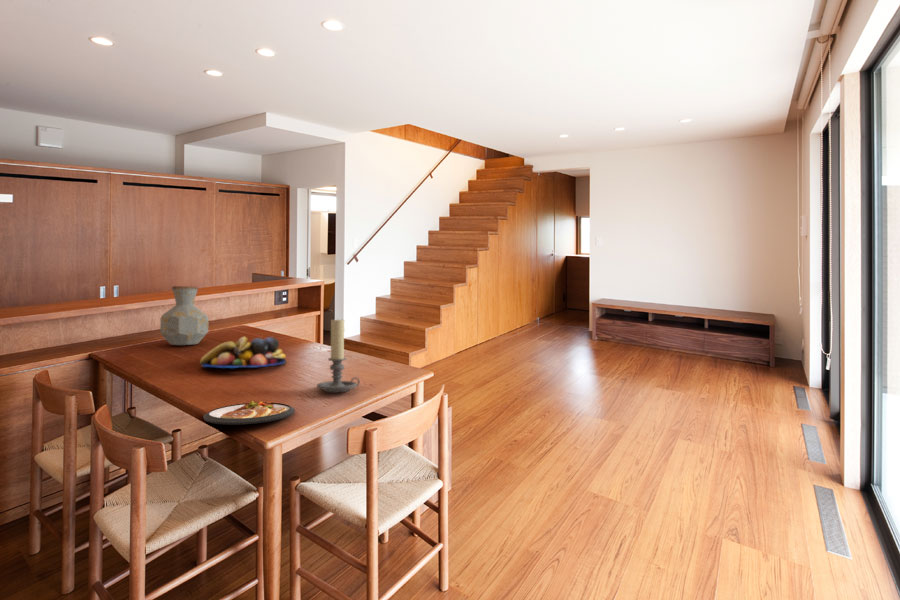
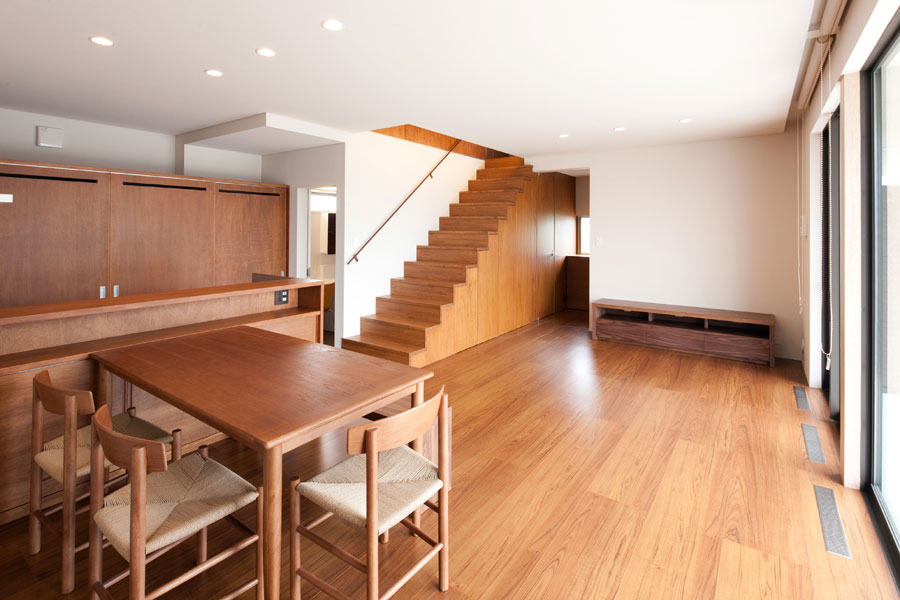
- fruit bowl [199,336,287,369]
- vase [159,285,209,347]
- dish [202,400,296,426]
- candle holder [316,317,361,393]
